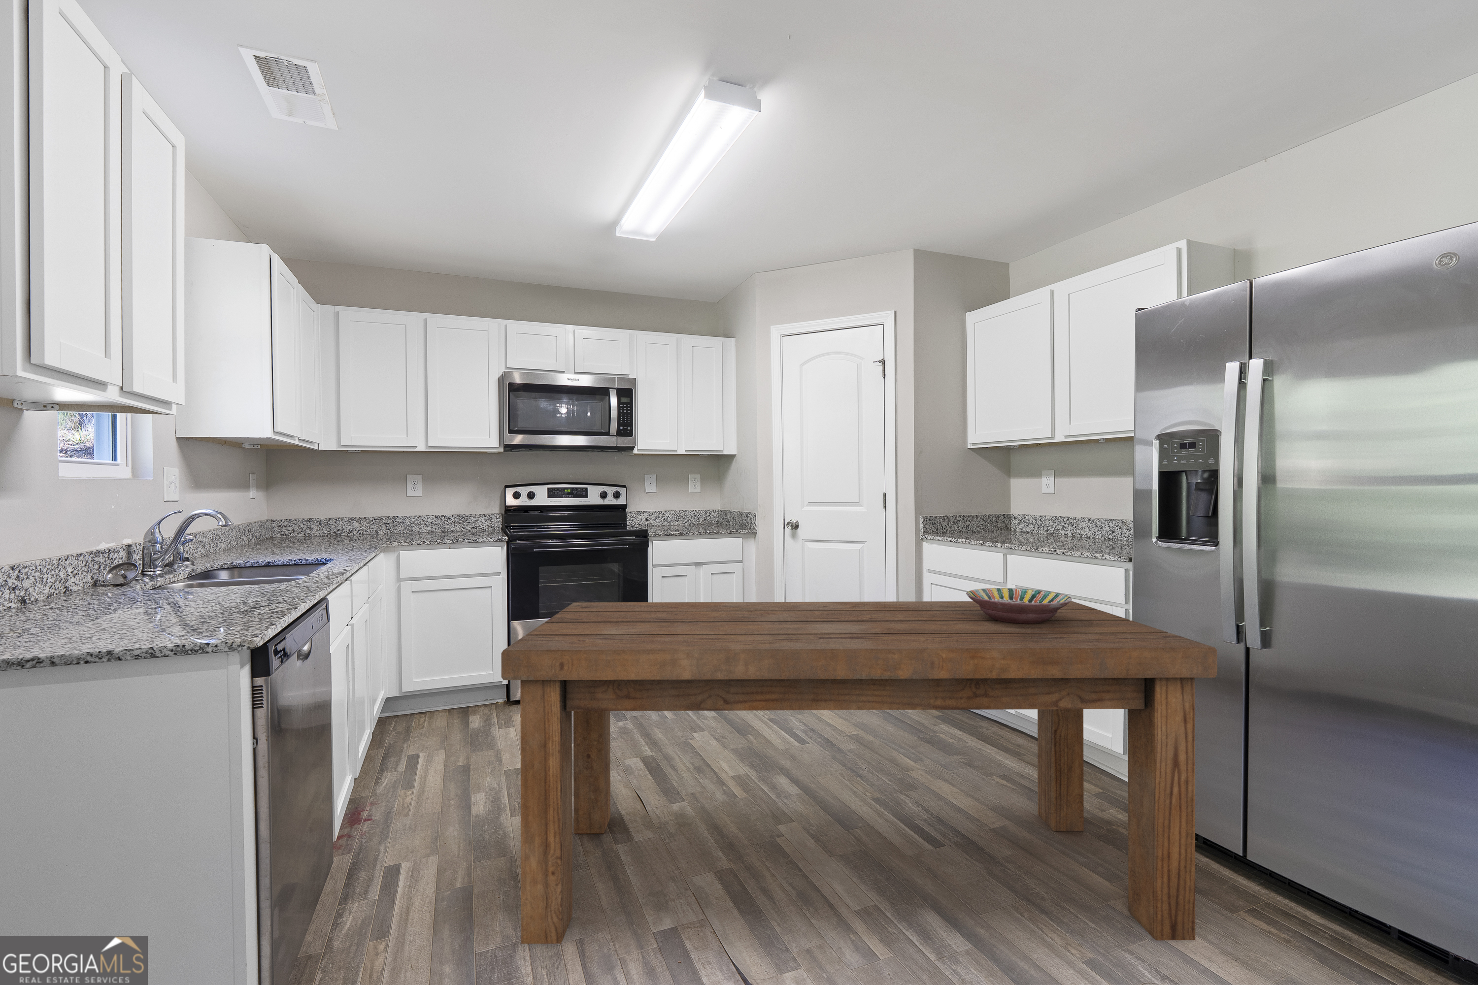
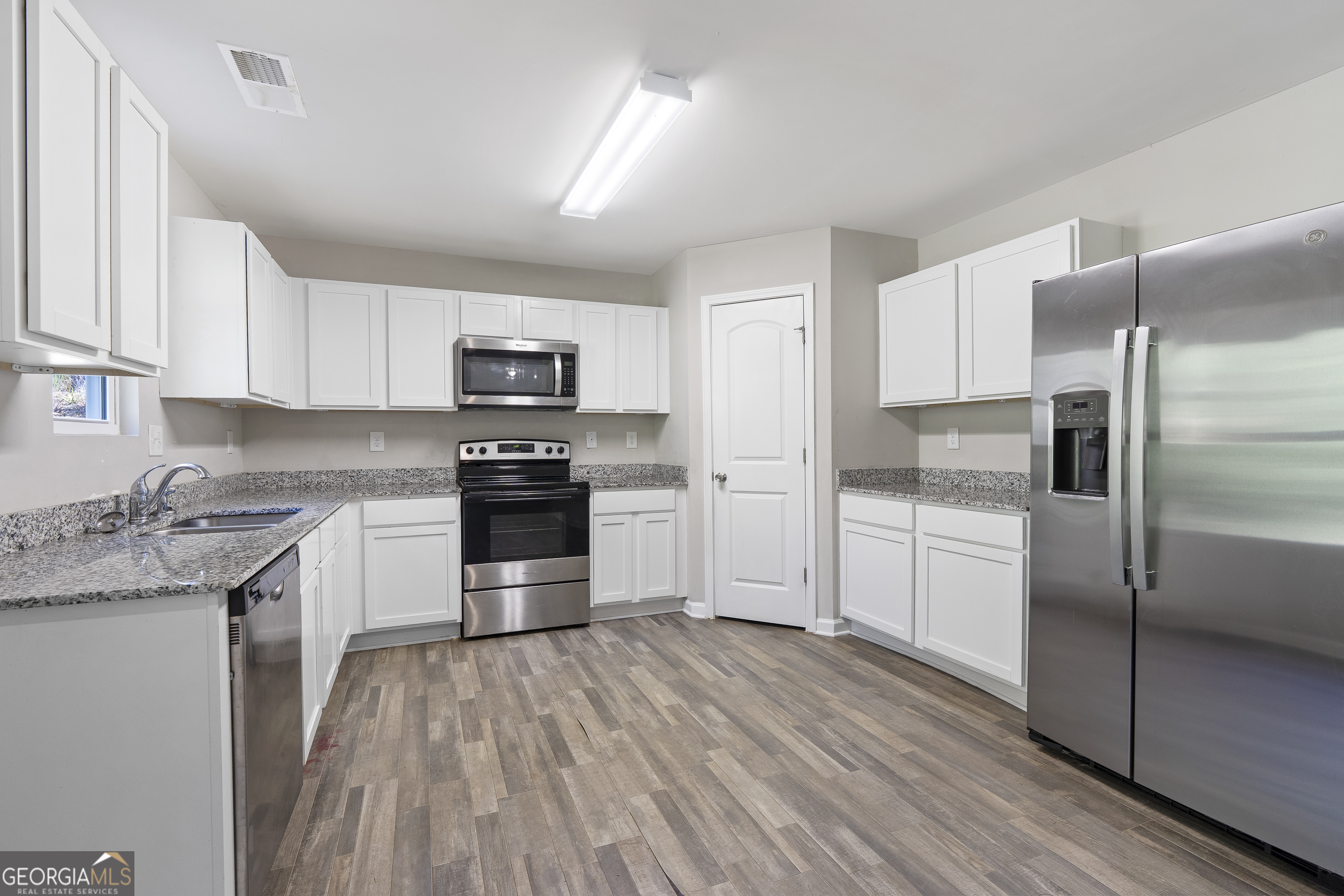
- serving bowl [966,587,1072,624]
- dining table [500,600,1217,944]
